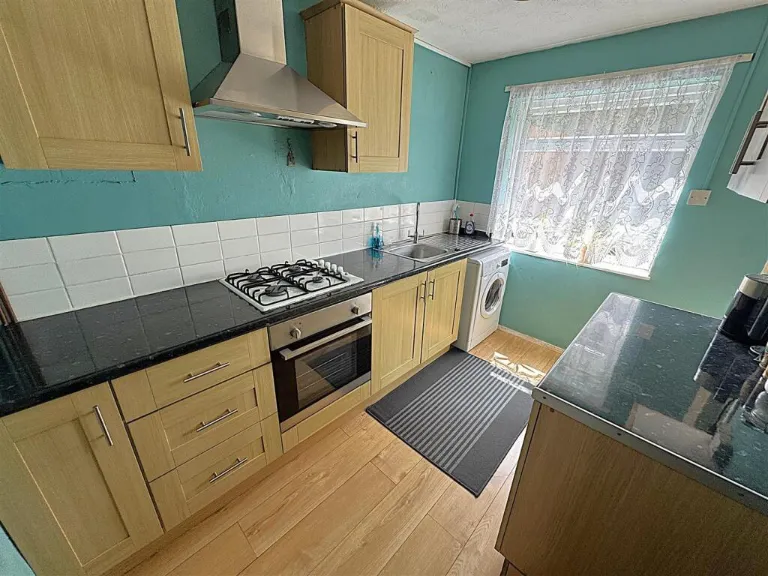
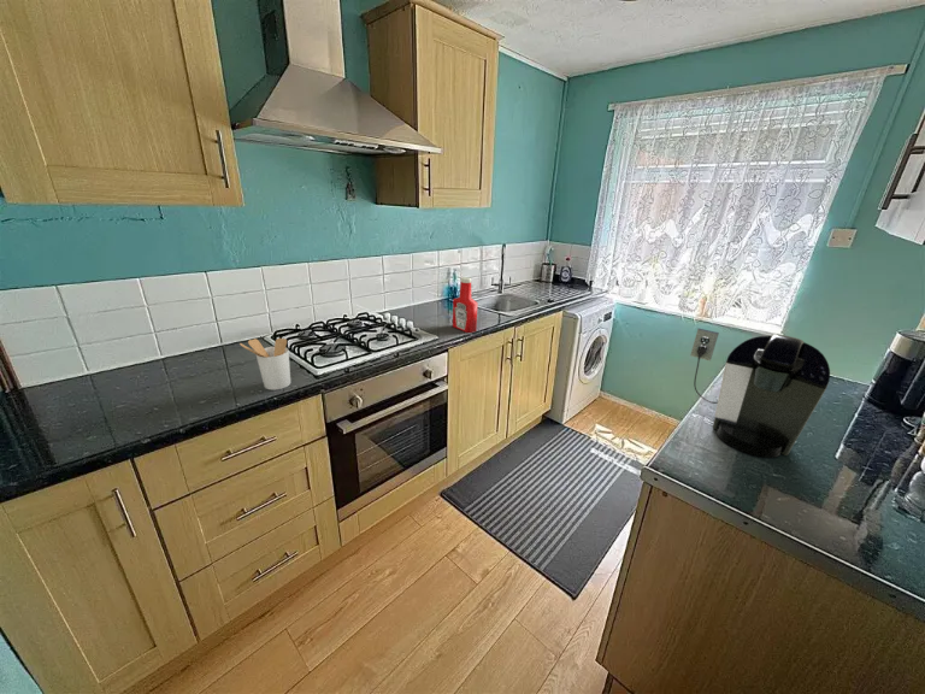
+ coffee maker [689,328,831,459]
+ utensil holder [238,337,291,392]
+ soap bottle [452,276,479,334]
